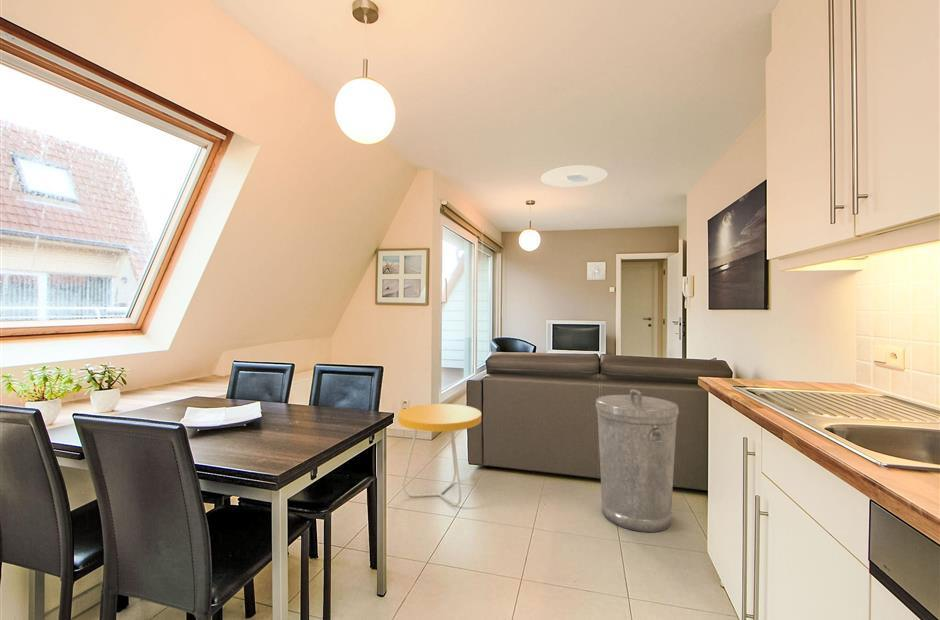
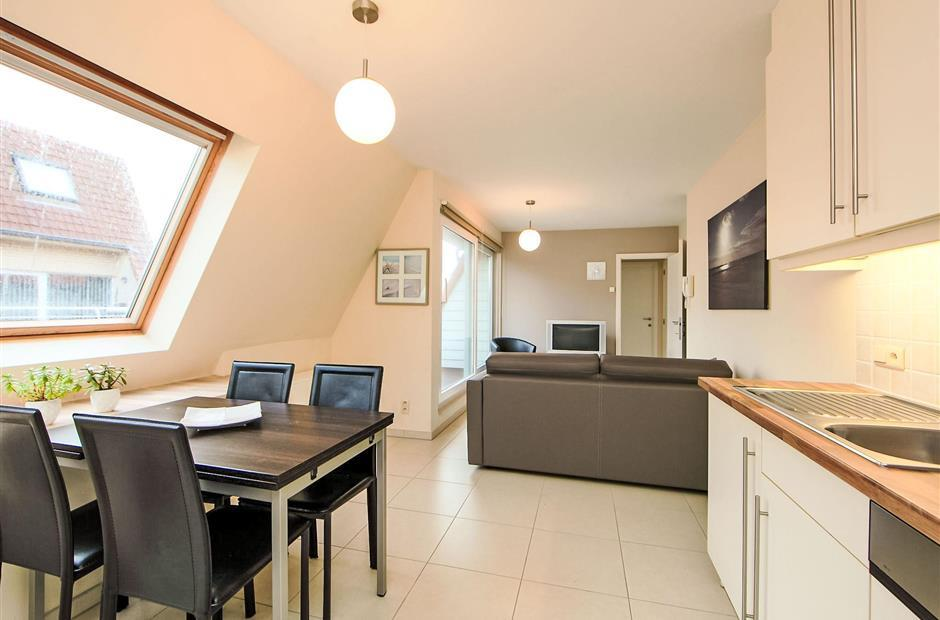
- side table [397,403,482,507]
- trash can [594,388,680,533]
- ceiling light [540,164,608,189]
